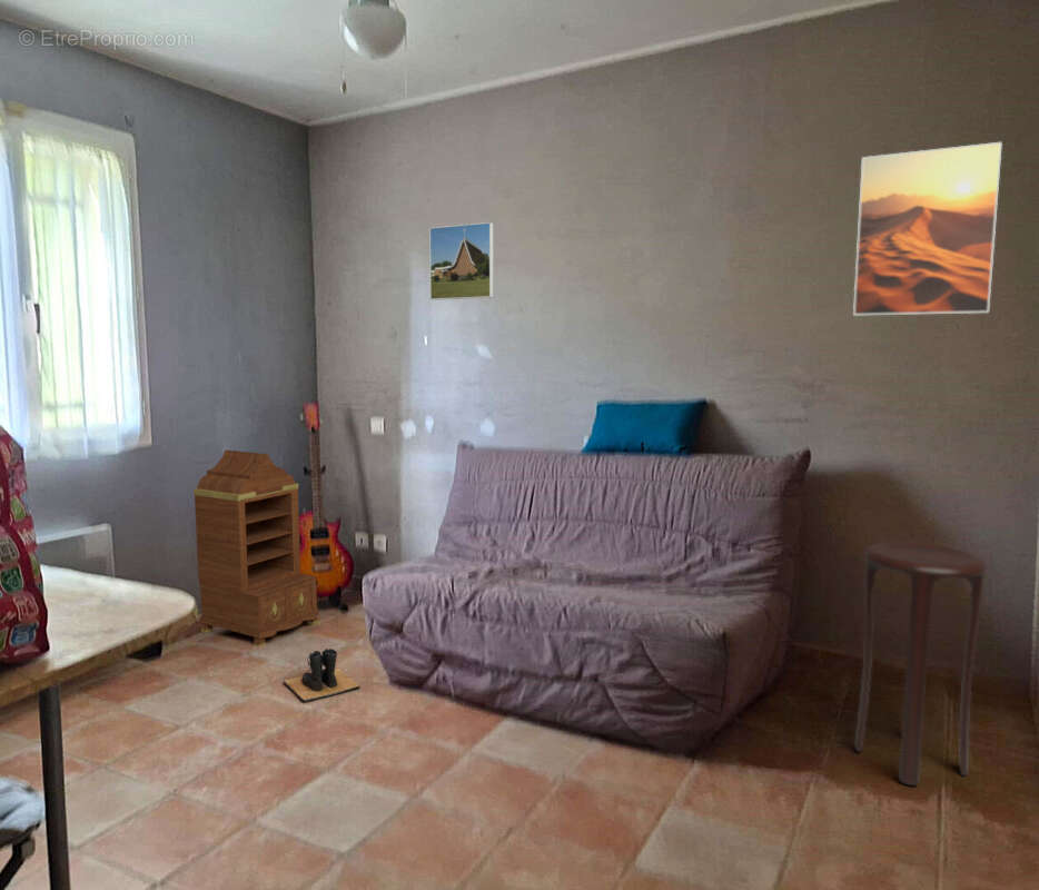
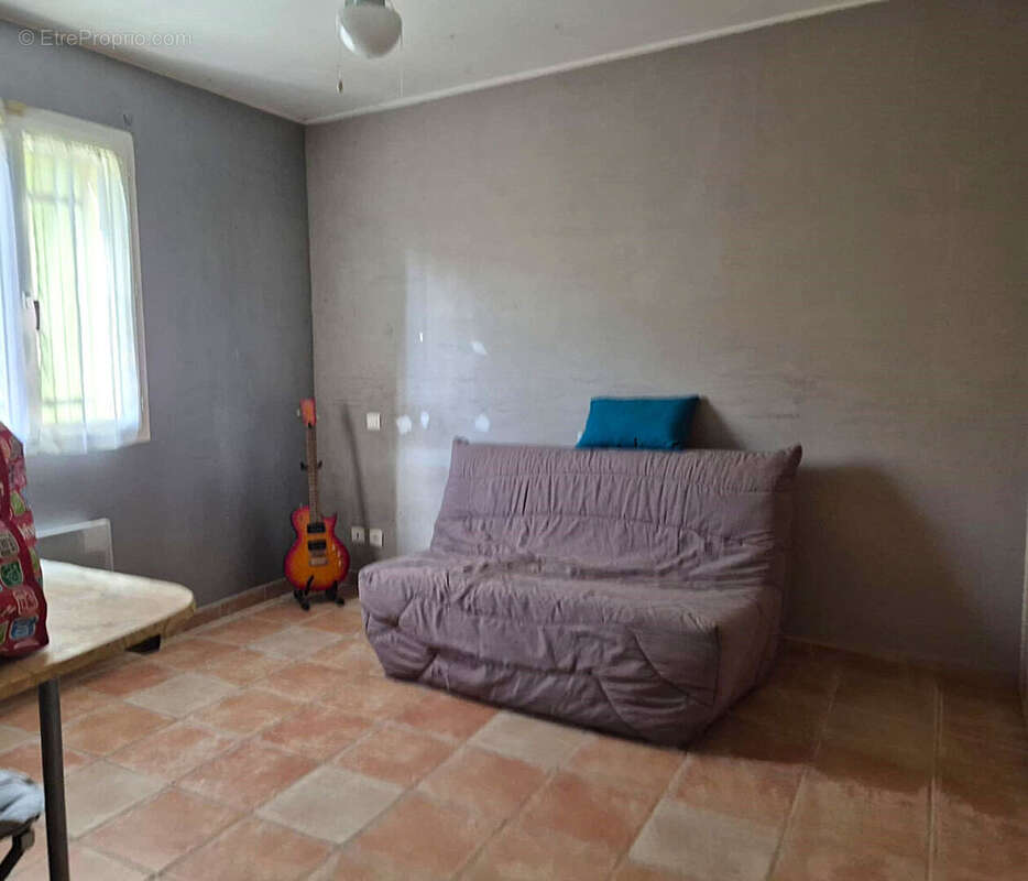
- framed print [428,221,495,301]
- boots [283,647,362,702]
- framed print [852,141,1003,317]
- cabinet [192,449,319,647]
- stool [853,541,988,787]
